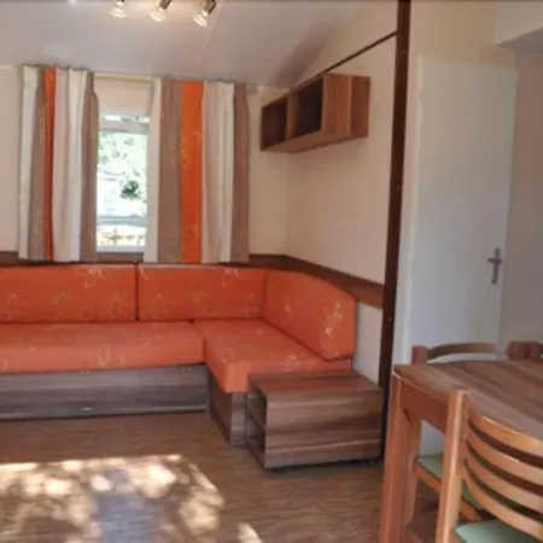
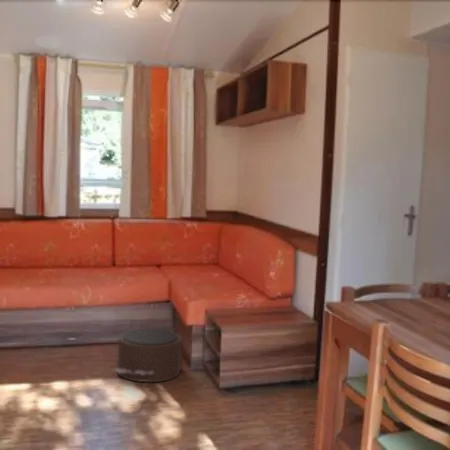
+ pouf [112,328,183,383]
